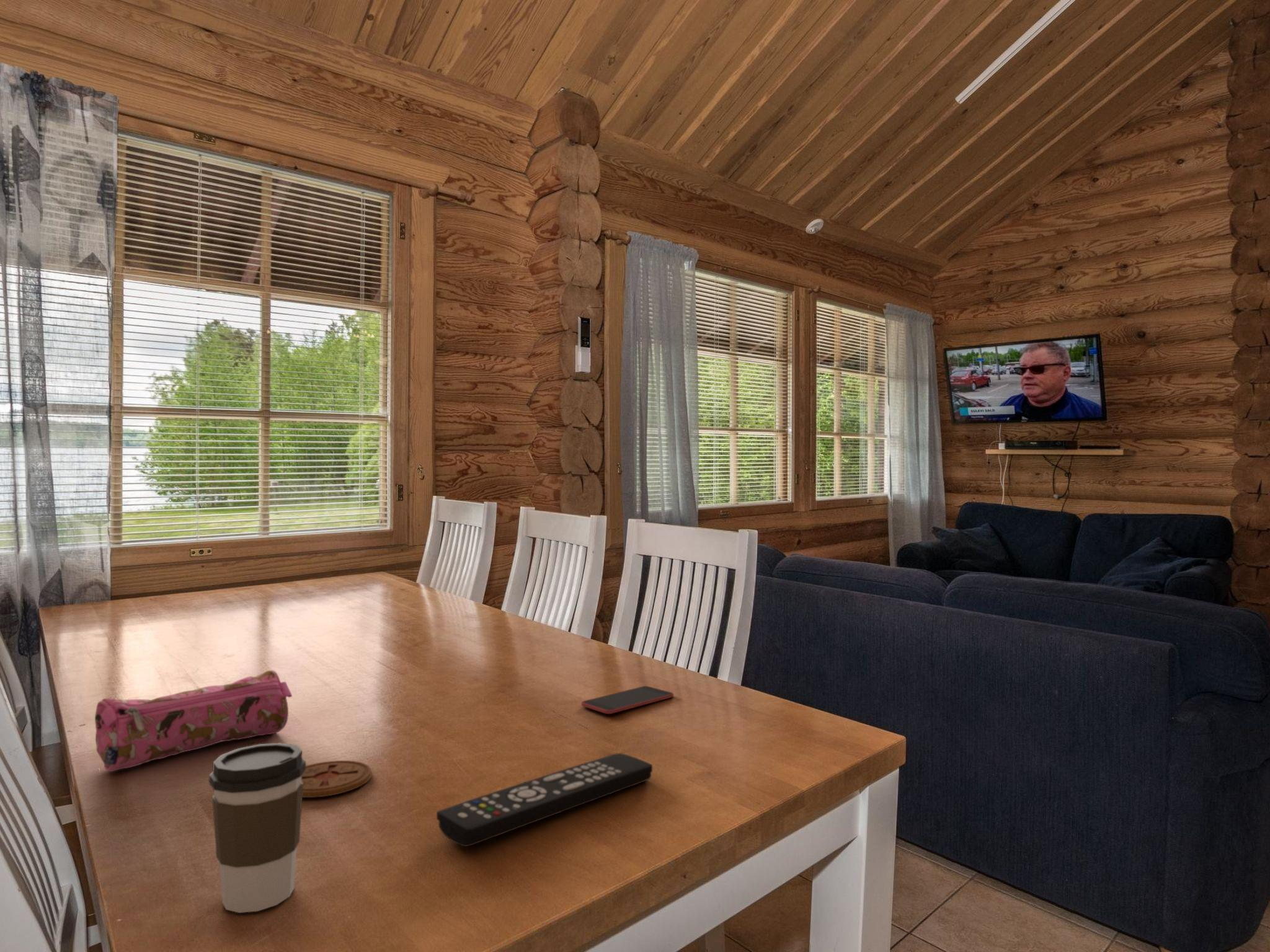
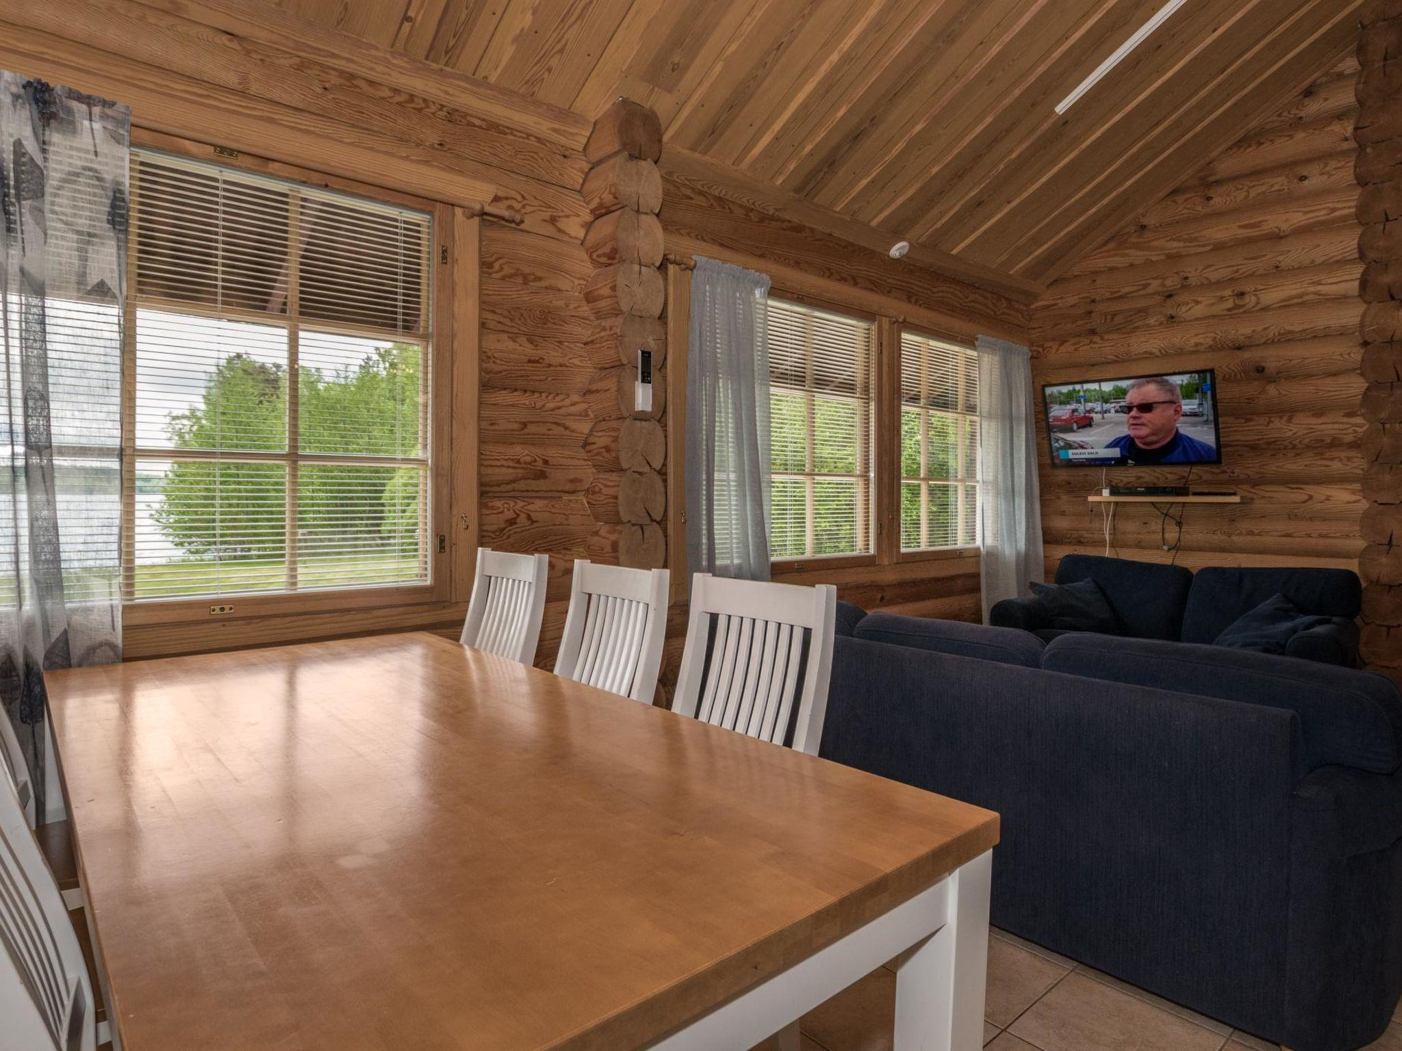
- coaster [301,760,373,798]
- smartphone [580,685,675,715]
- remote control [436,752,653,847]
- coffee cup [208,742,306,914]
- pencil case [94,670,293,772]
